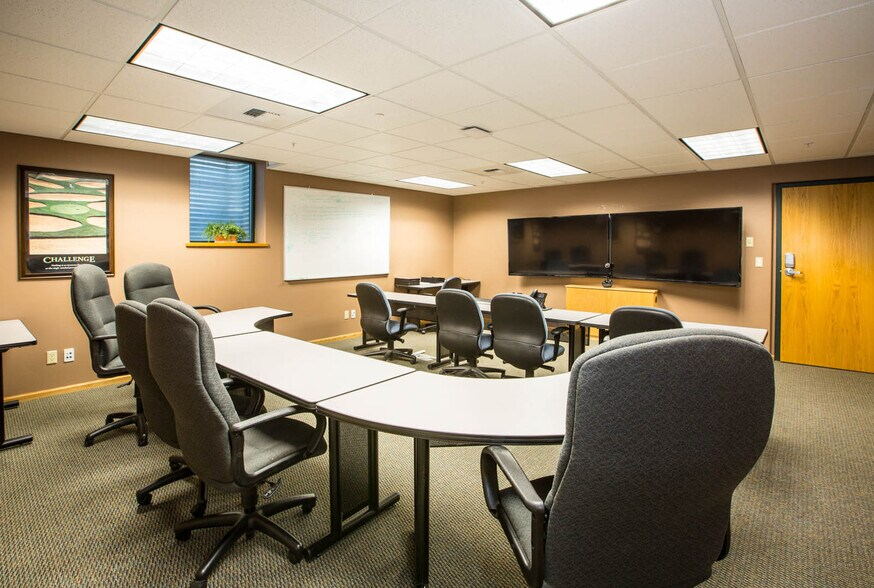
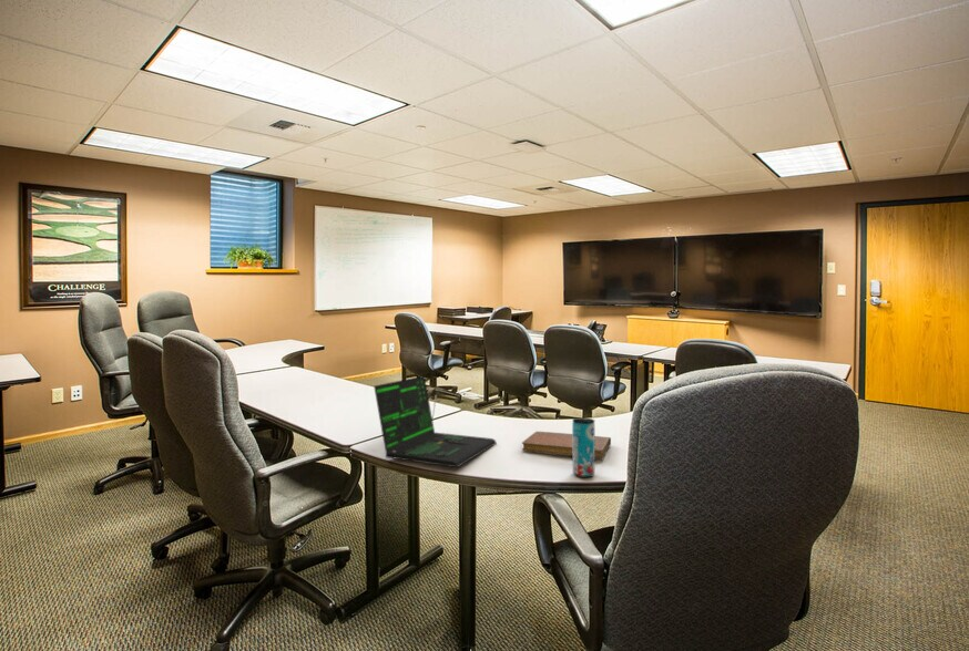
+ laptop [373,374,498,468]
+ notebook [521,431,612,459]
+ beverage can [571,416,596,478]
